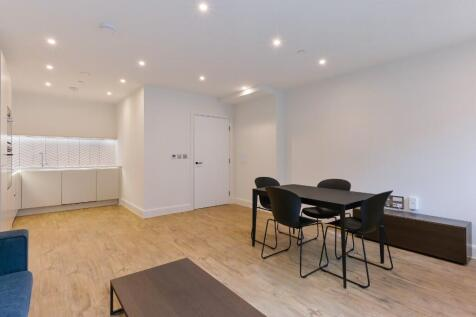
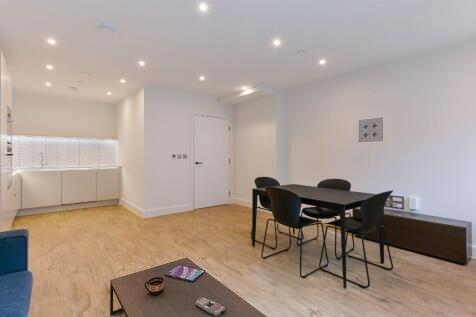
+ video game case [164,264,206,283]
+ wall art [357,116,384,143]
+ cup [144,276,165,296]
+ remote control [194,296,227,317]
